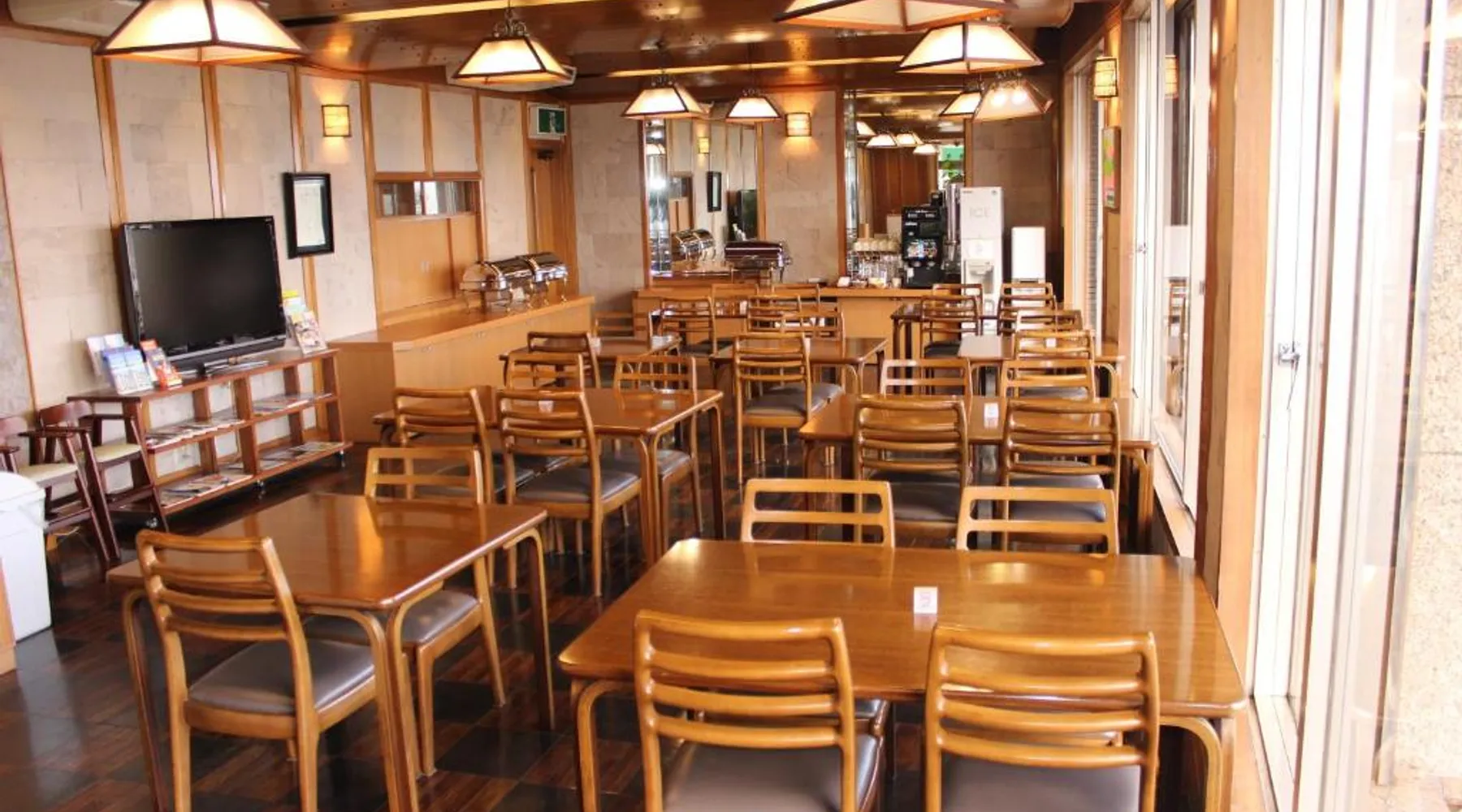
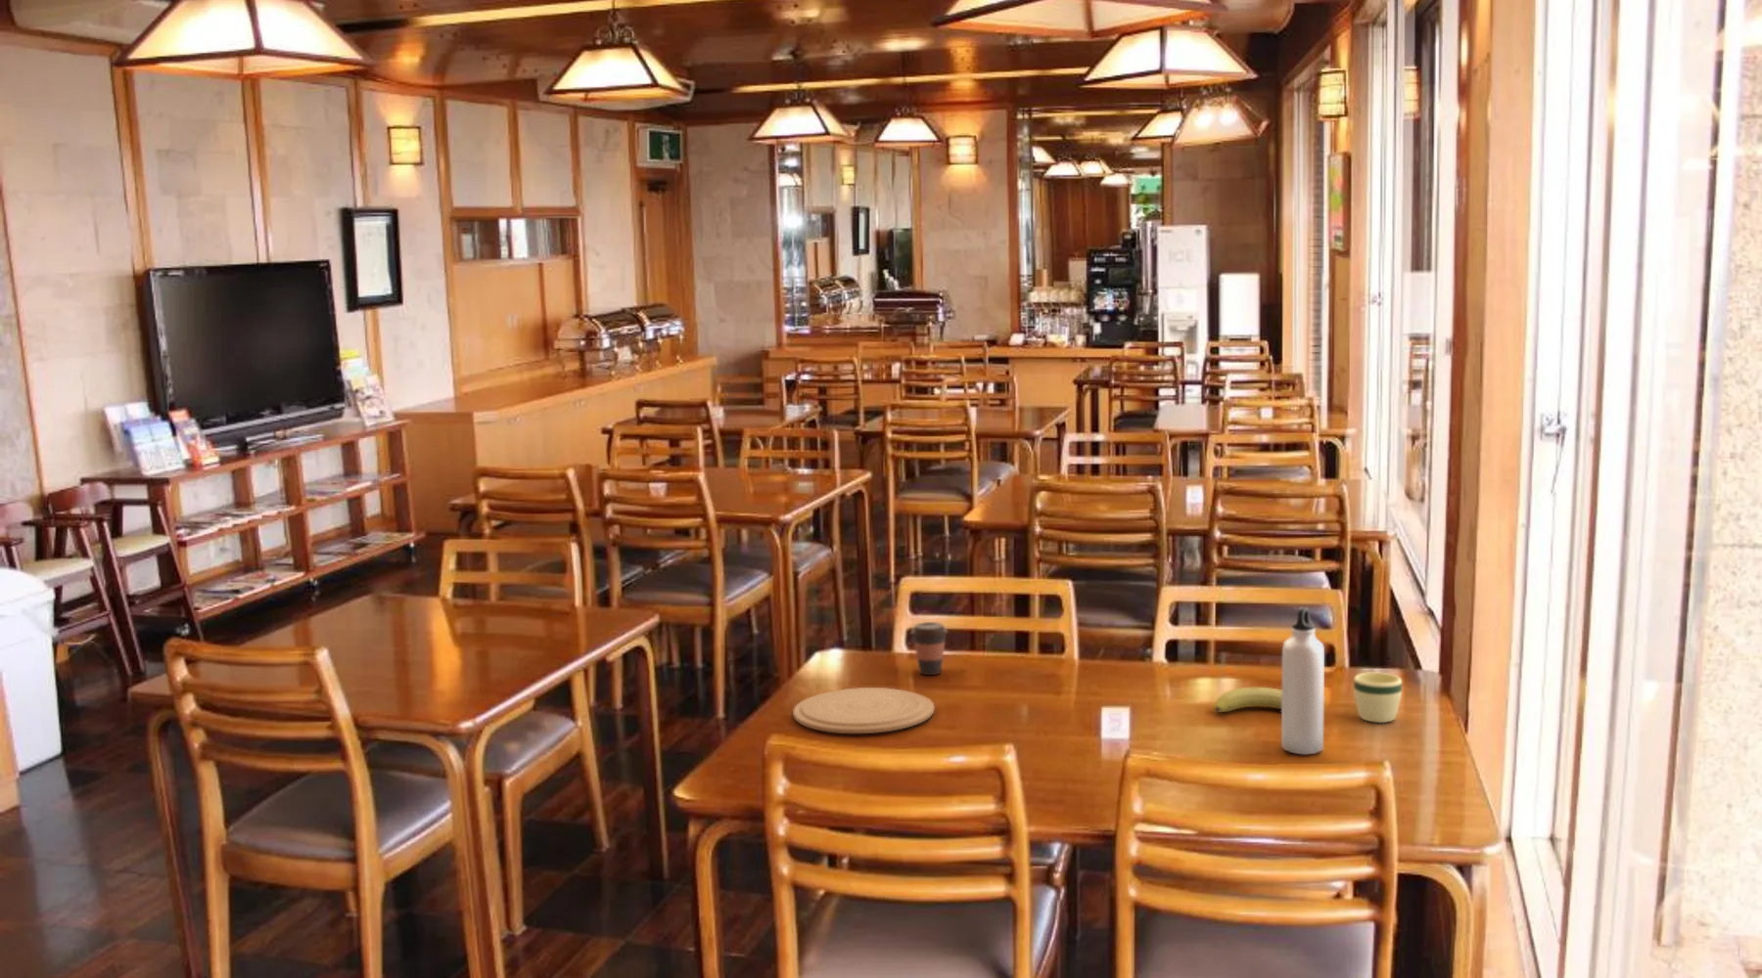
+ water bottle [1280,606,1326,755]
+ plate [792,687,935,735]
+ coffee cup [910,621,948,676]
+ mug [1352,671,1403,724]
+ fruit [1214,687,1282,713]
